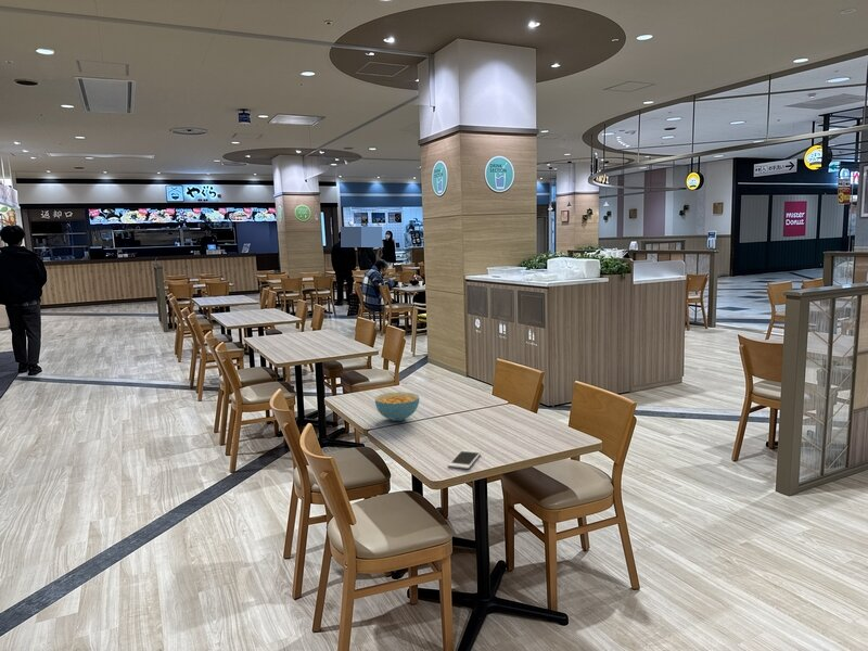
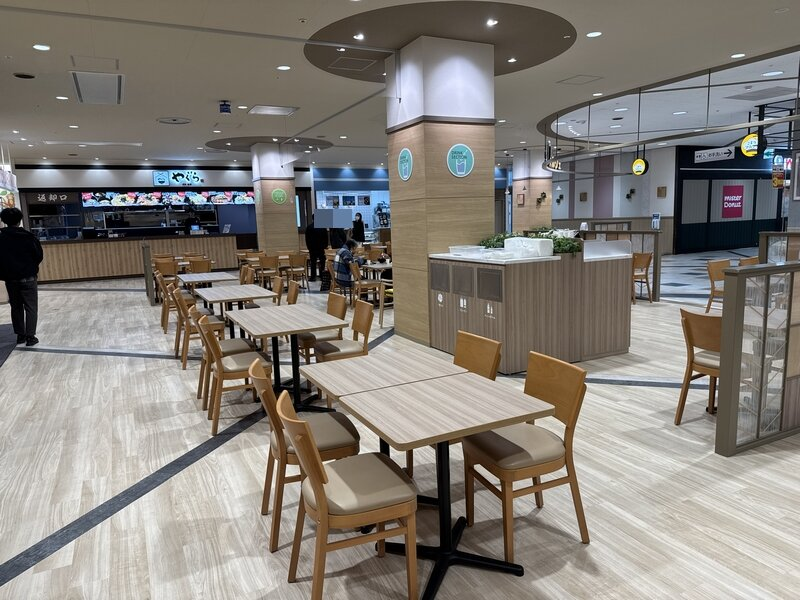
- cereal bowl [373,391,420,422]
- cell phone [447,449,482,470]
